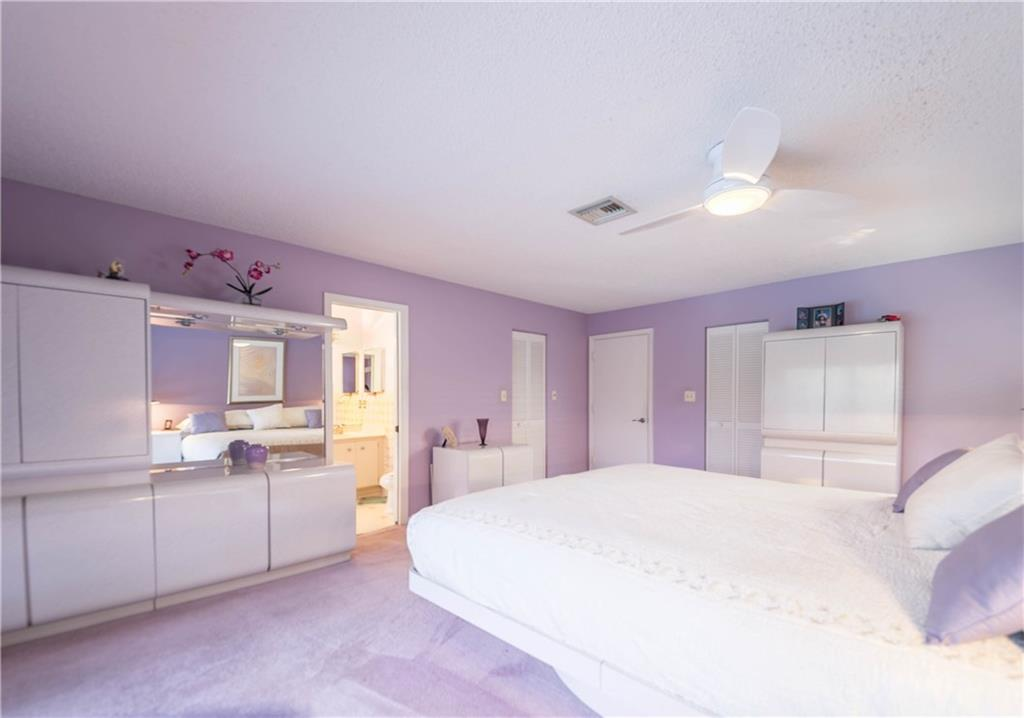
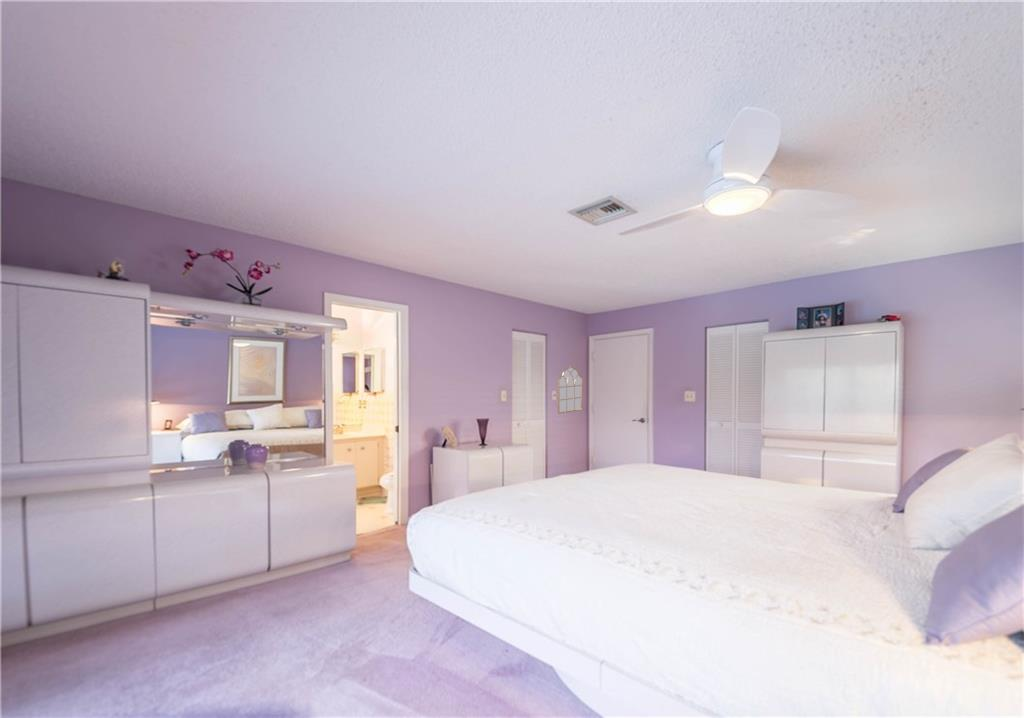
+ mirror [557,364,583,415]
